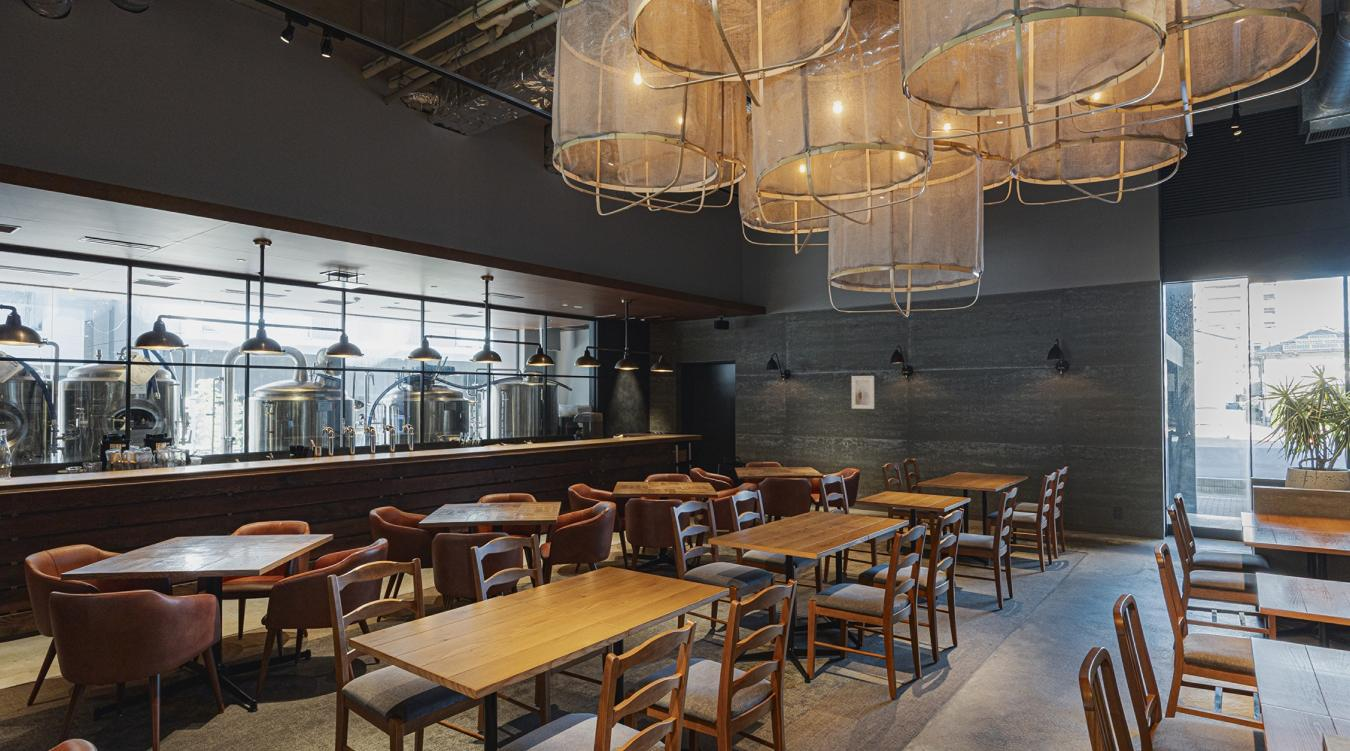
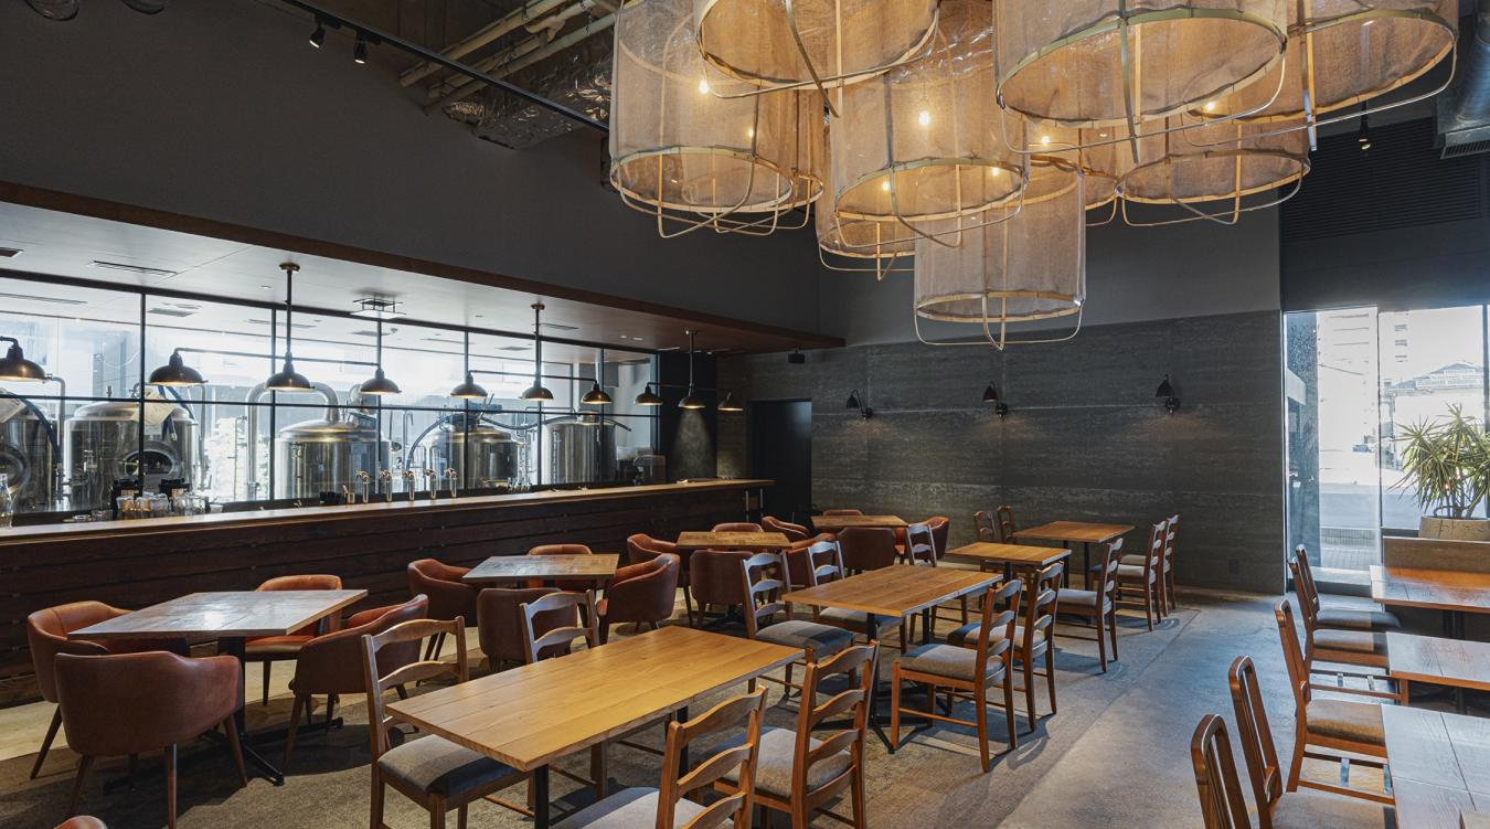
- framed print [851,375,875,410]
